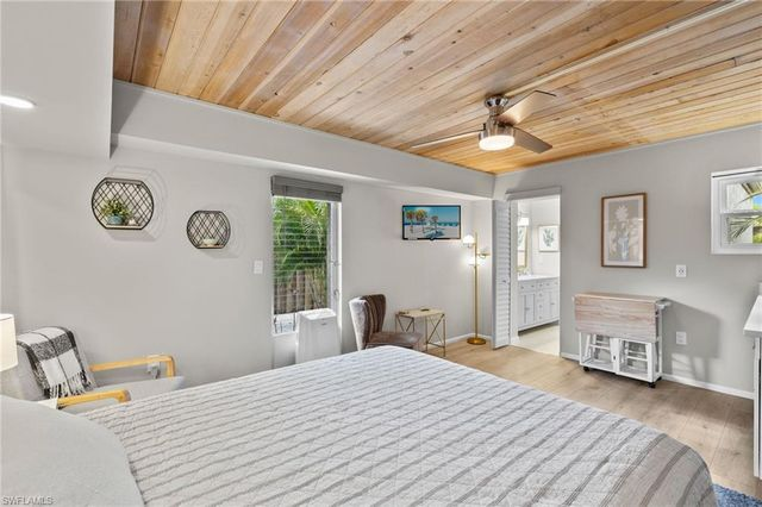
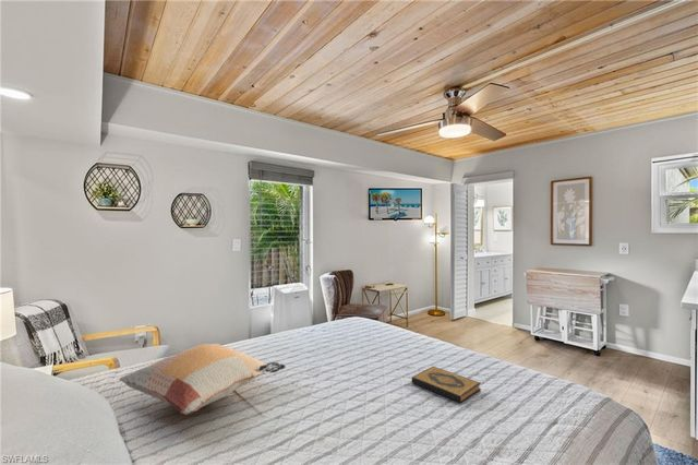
+ hardback book [411,366,482,404]
+ decorative pillow [118,343,287,416]
